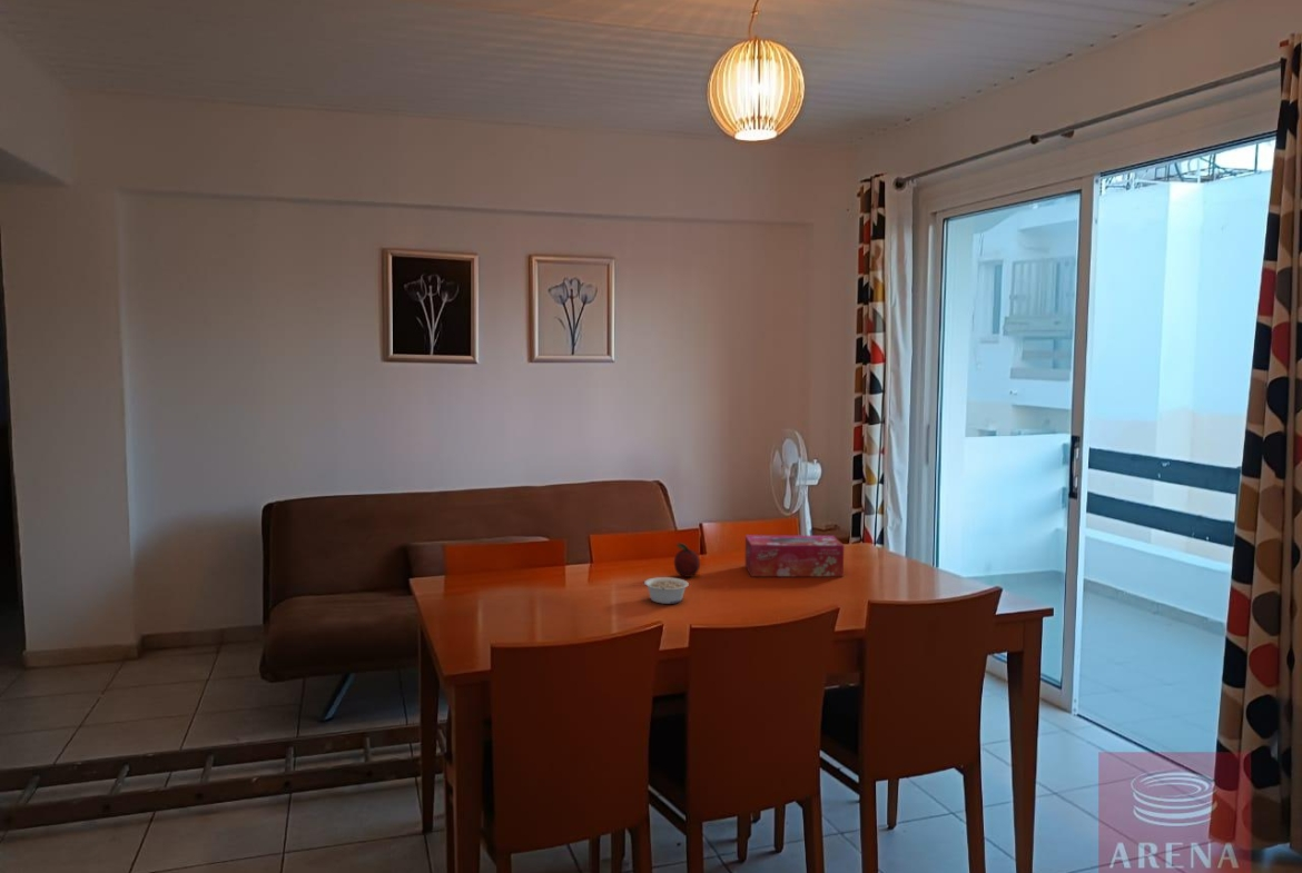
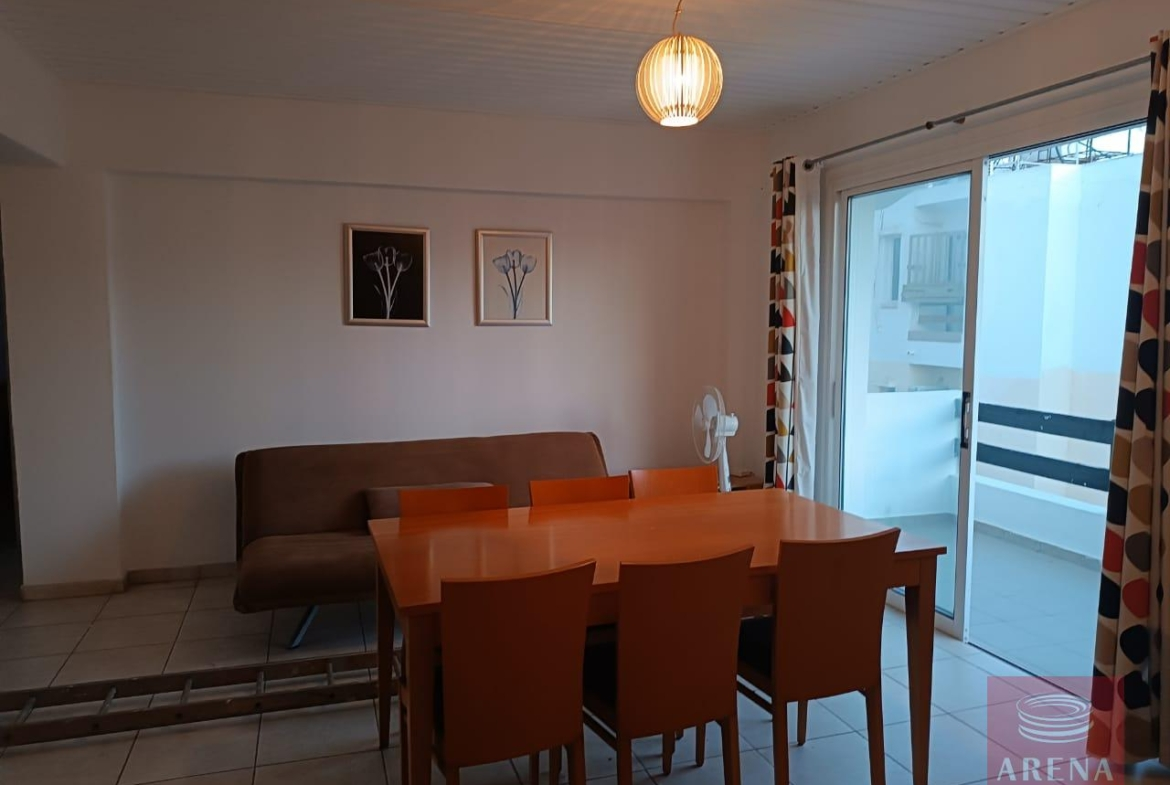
- legume [643,576,690,605]
- tissue box [744,534,845,577]
- fruit [673,543,701,578]
